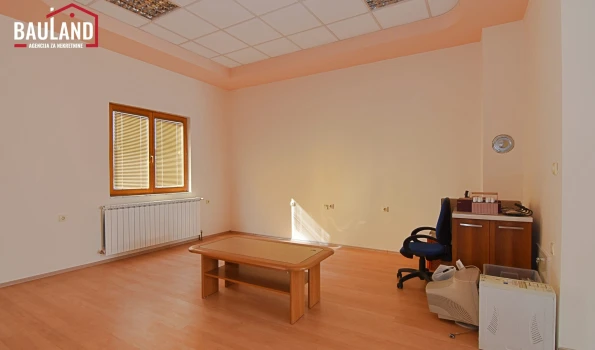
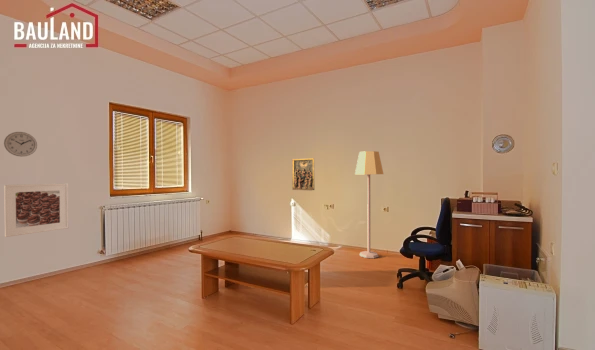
+ wall clock [3,131,38,158]
+ lamp [354,150,384,259]
+ relief panel [291,157,315,192]
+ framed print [3,182,69,238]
